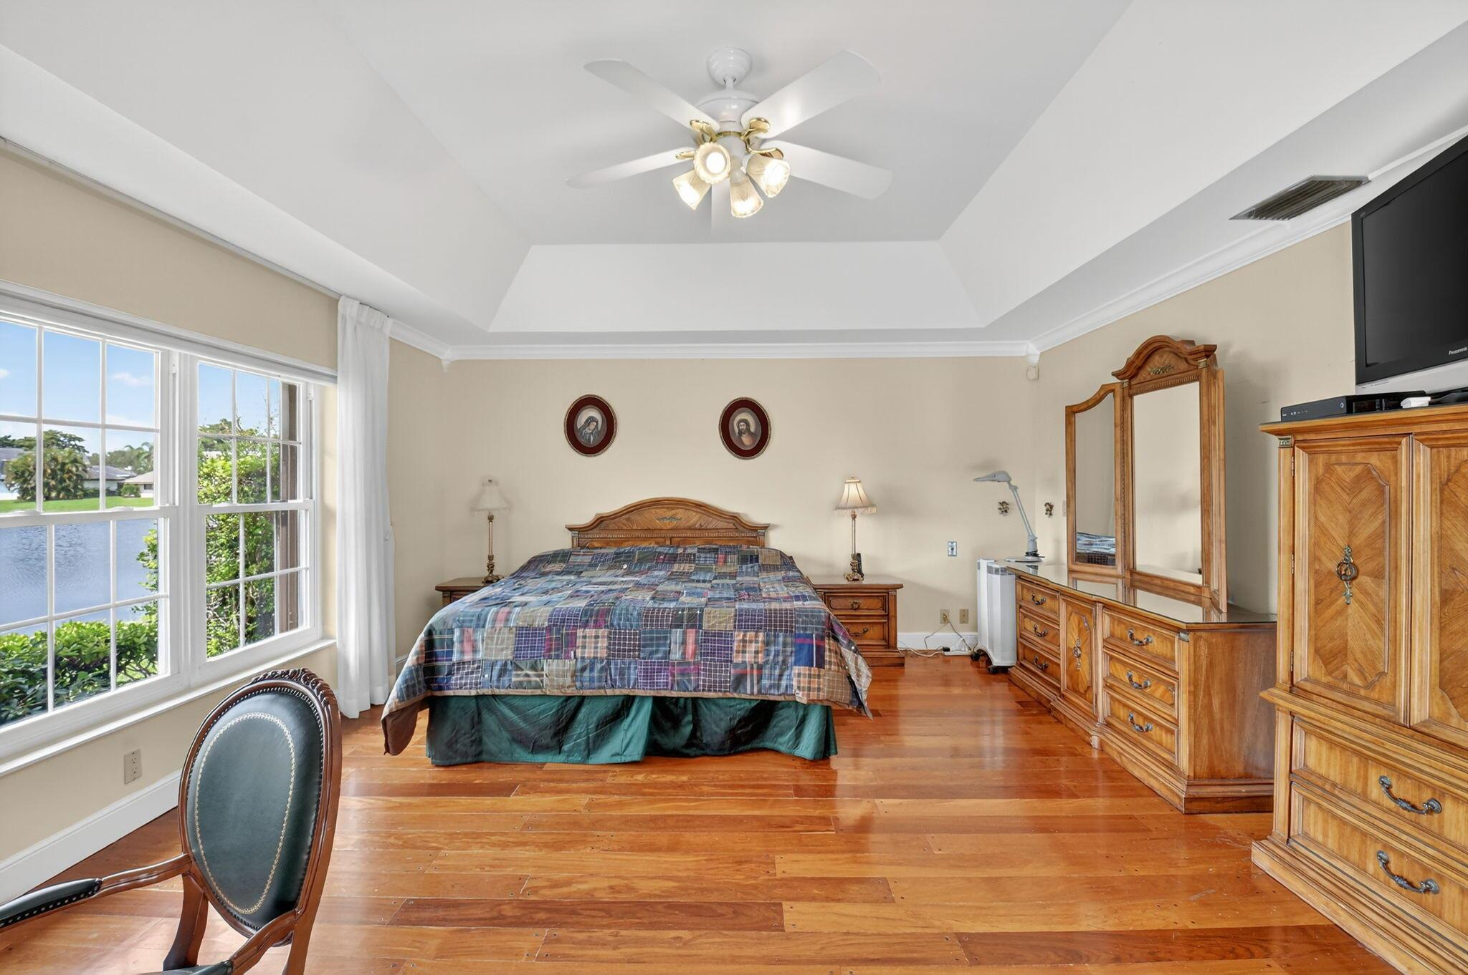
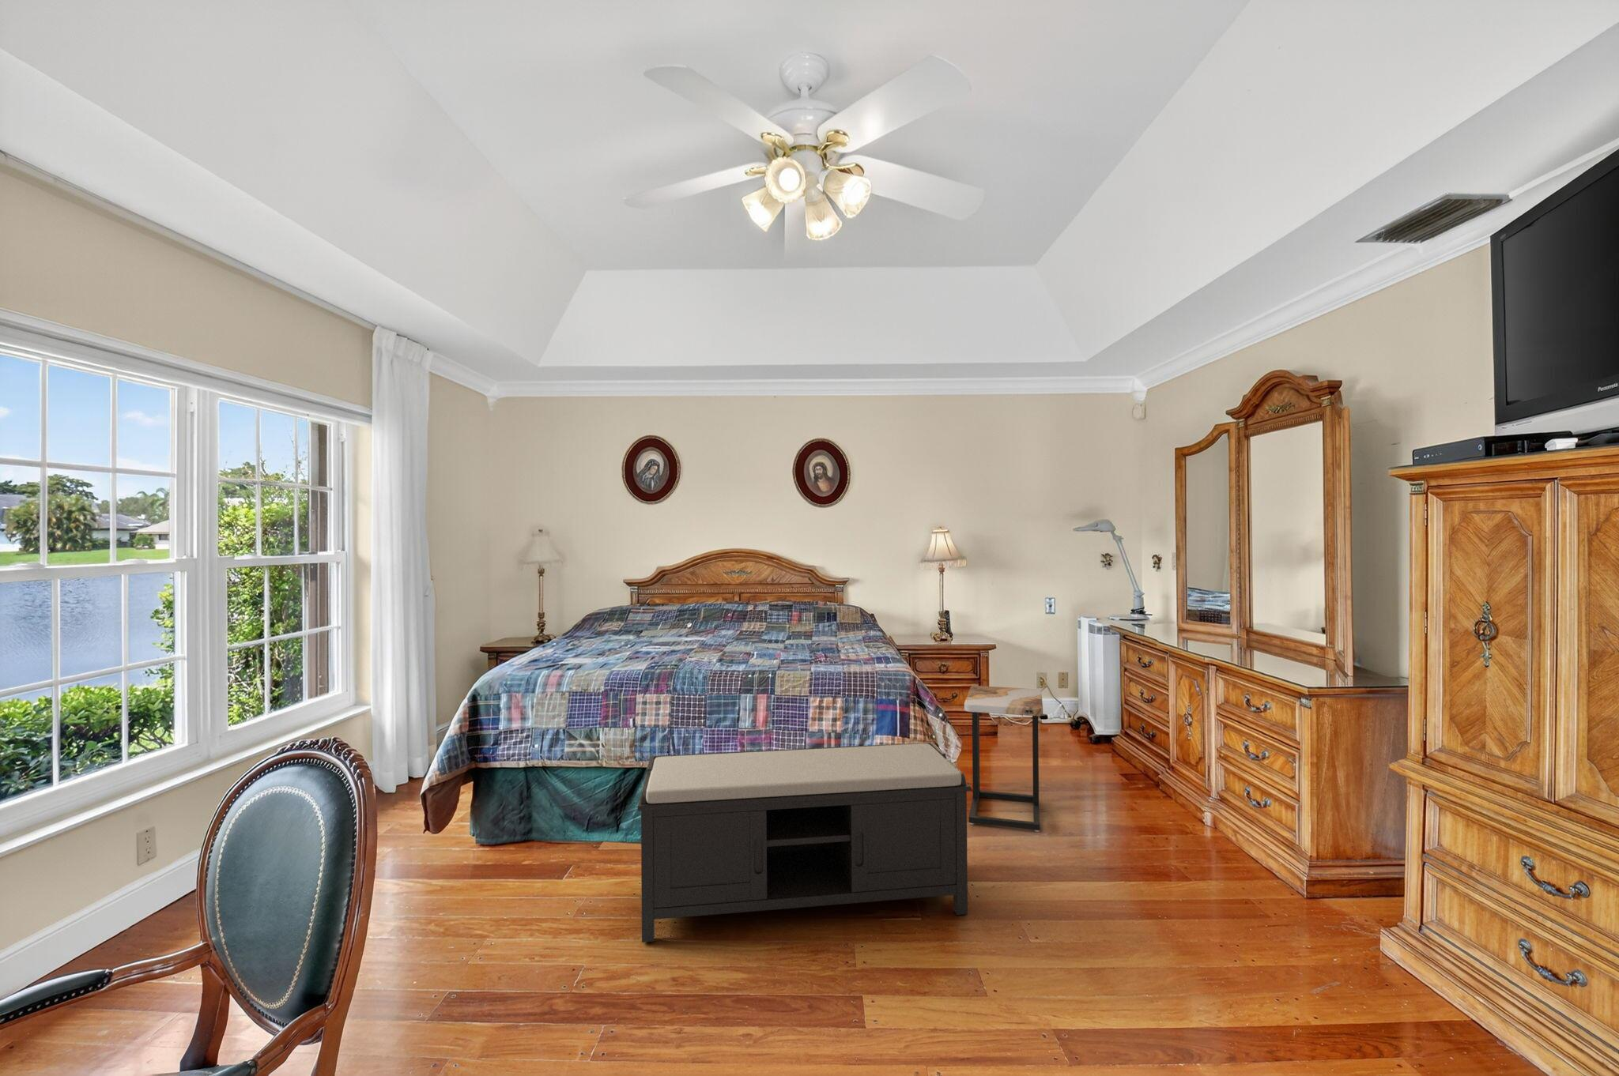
+ side table [963,685,1044,832]
+ bench [637,741,972,943]
